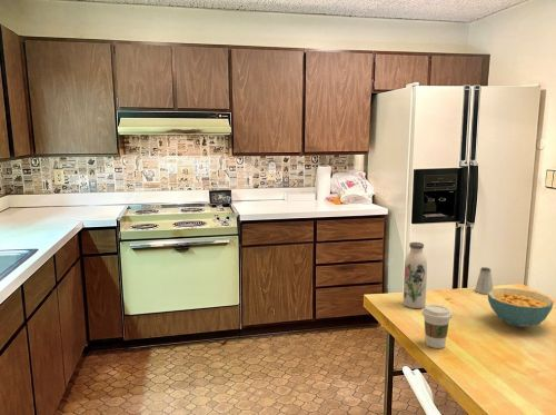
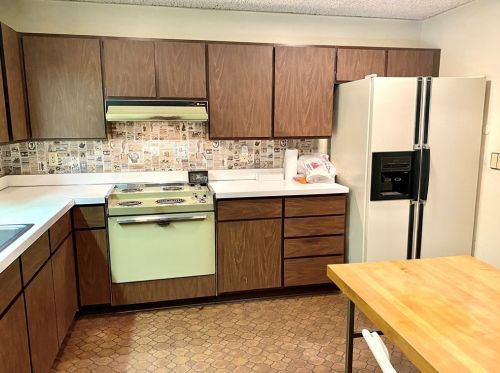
- water bottle [403,241,428,309]
- saltshaker [474,266,494,295]
- coffee cup [421,304,453,349]
- cereal bowl [487,287,555,328]
